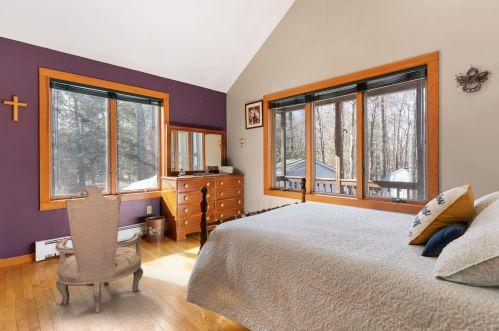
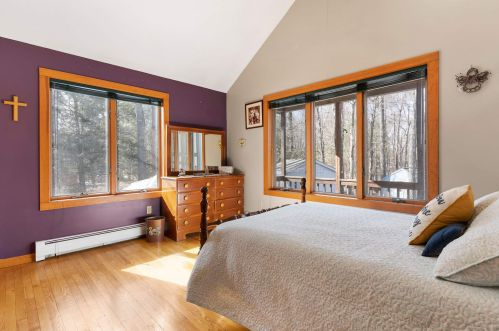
- armchair [55,186,144,314]
